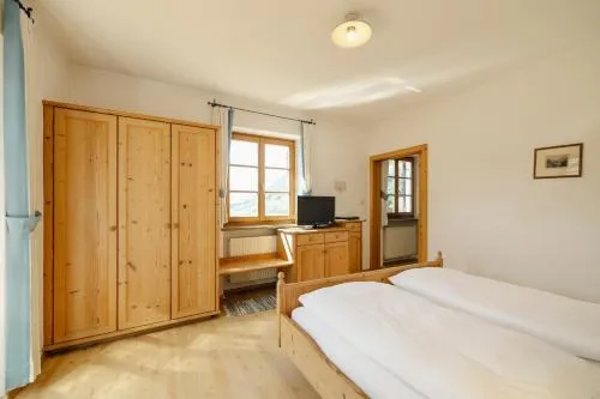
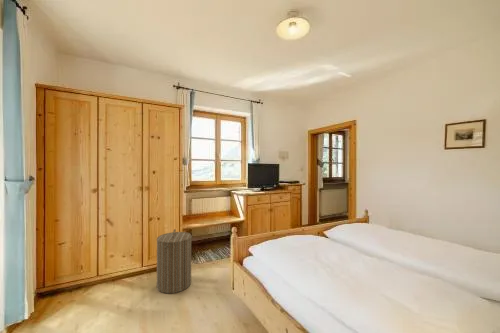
+ laundry hamper [156,228,193,294]
